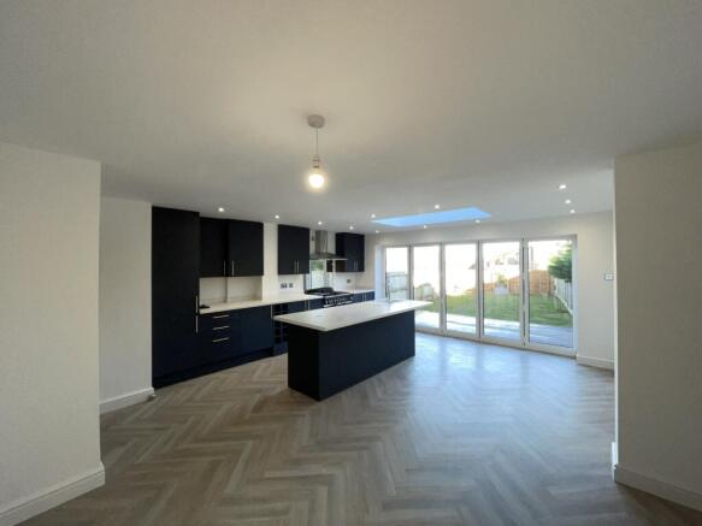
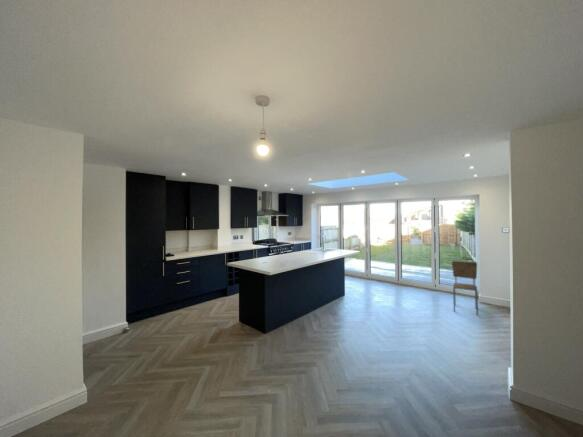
+ dining chair [451,260,479,316]
